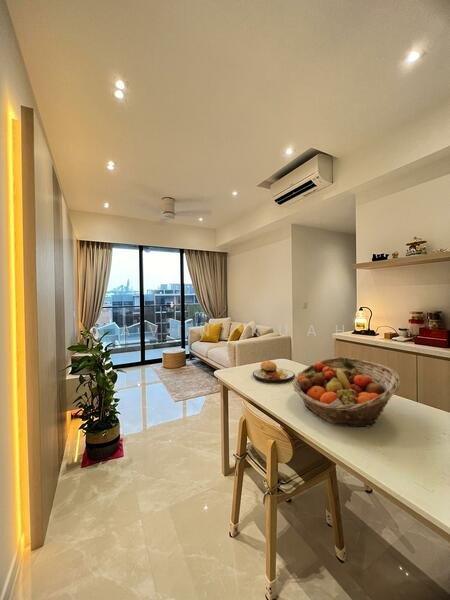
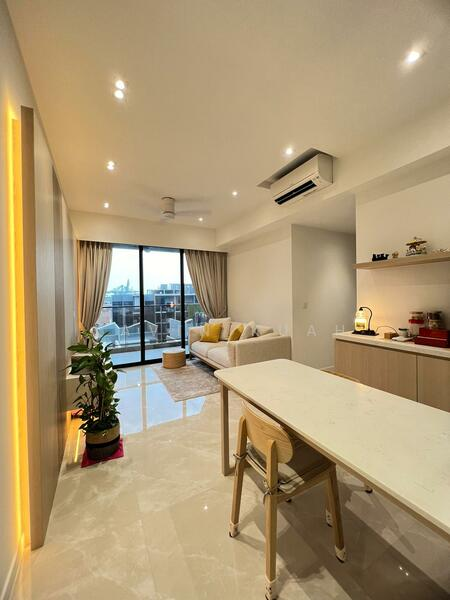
- plate [252,360,296,384]
- fruit basket [292,356,401,428]
